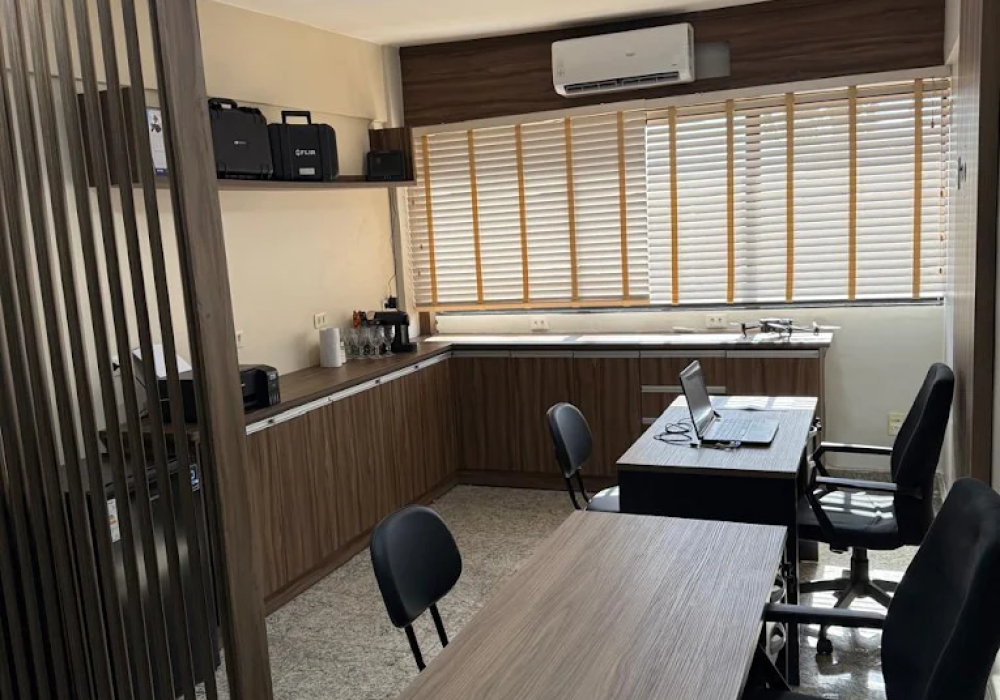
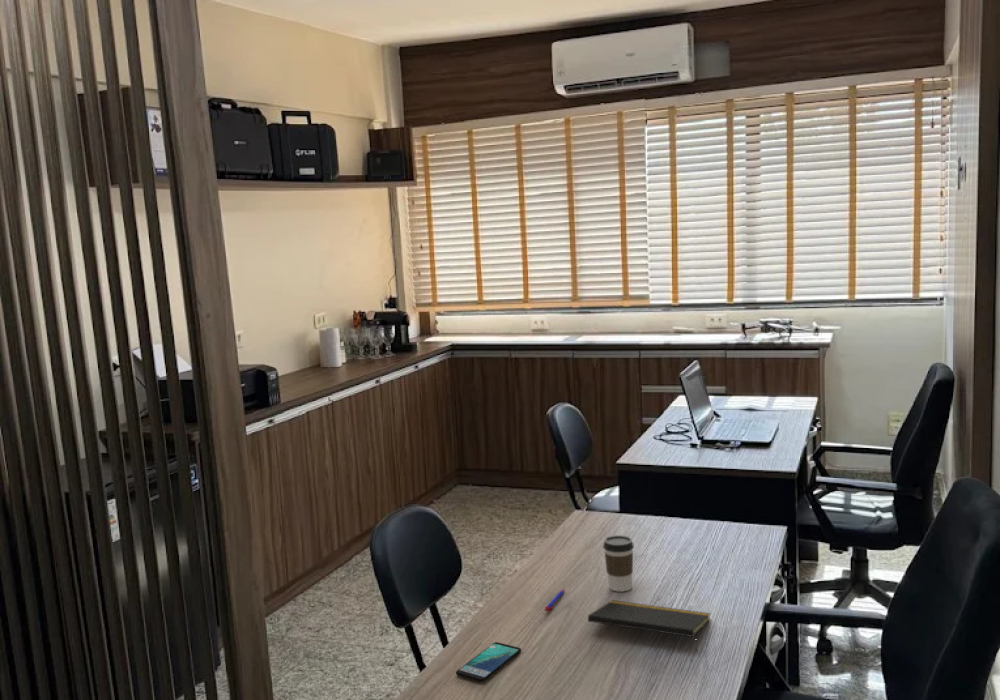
+ smartphone [455,641,522,683]
+ pen [544,588,566,613]
+ notepad [587,599,712,653]
+ coffee cup [602,534,635,592]
